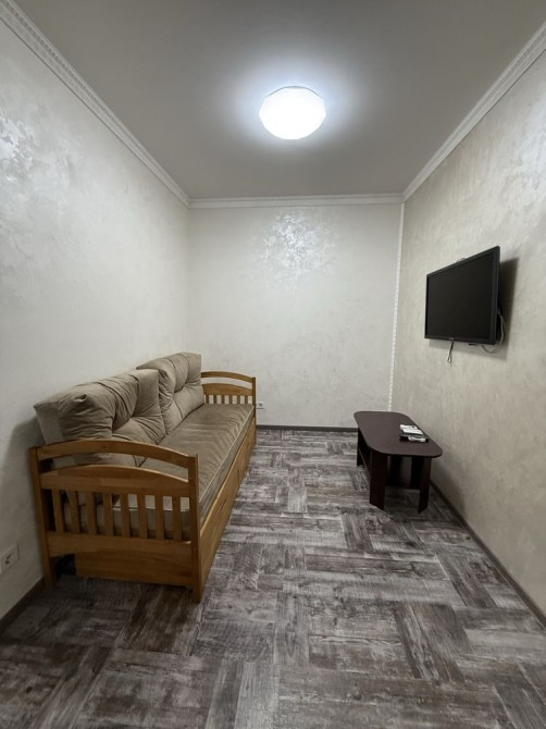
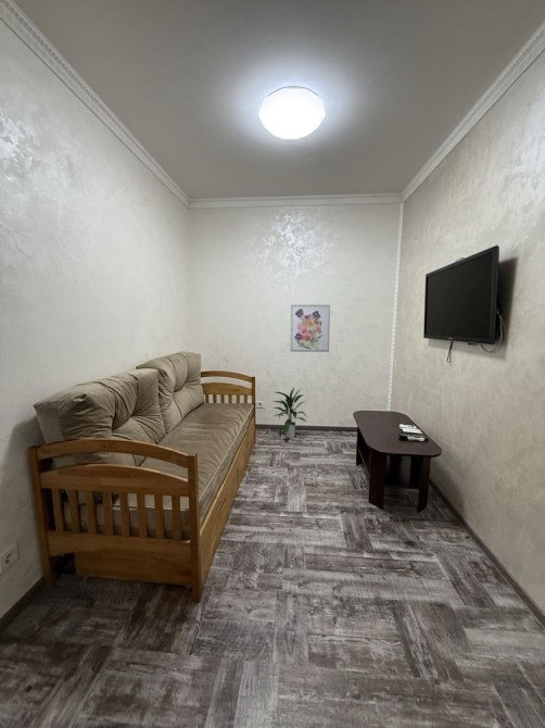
+ wall art [290,304,331,353]
+ indoor plant [270,387,308,439]
